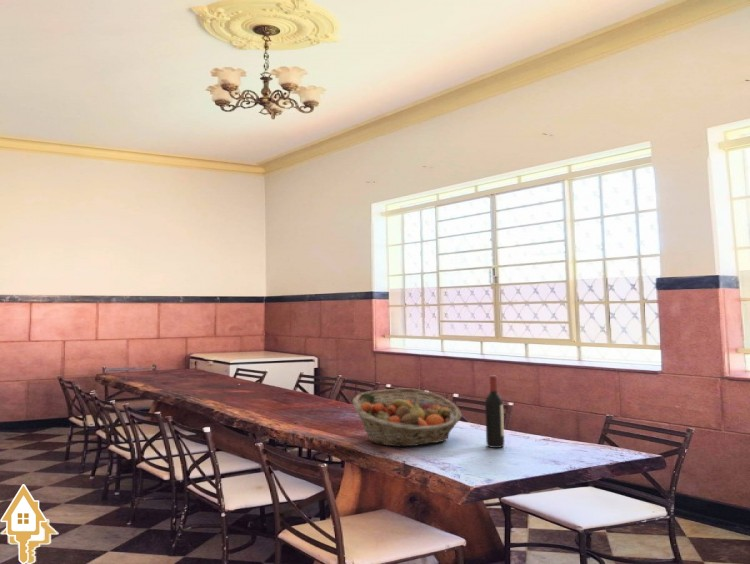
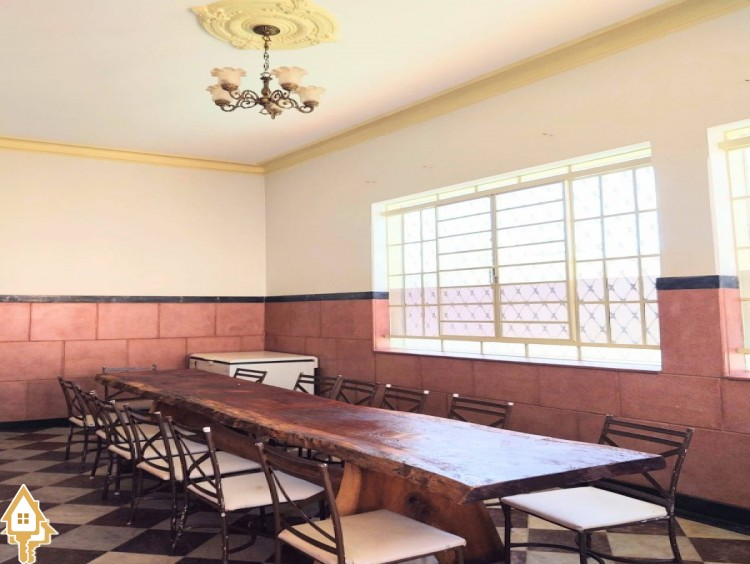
- wine bottle [484,374,505,449]
- fruit basket [352,387,463,447]
